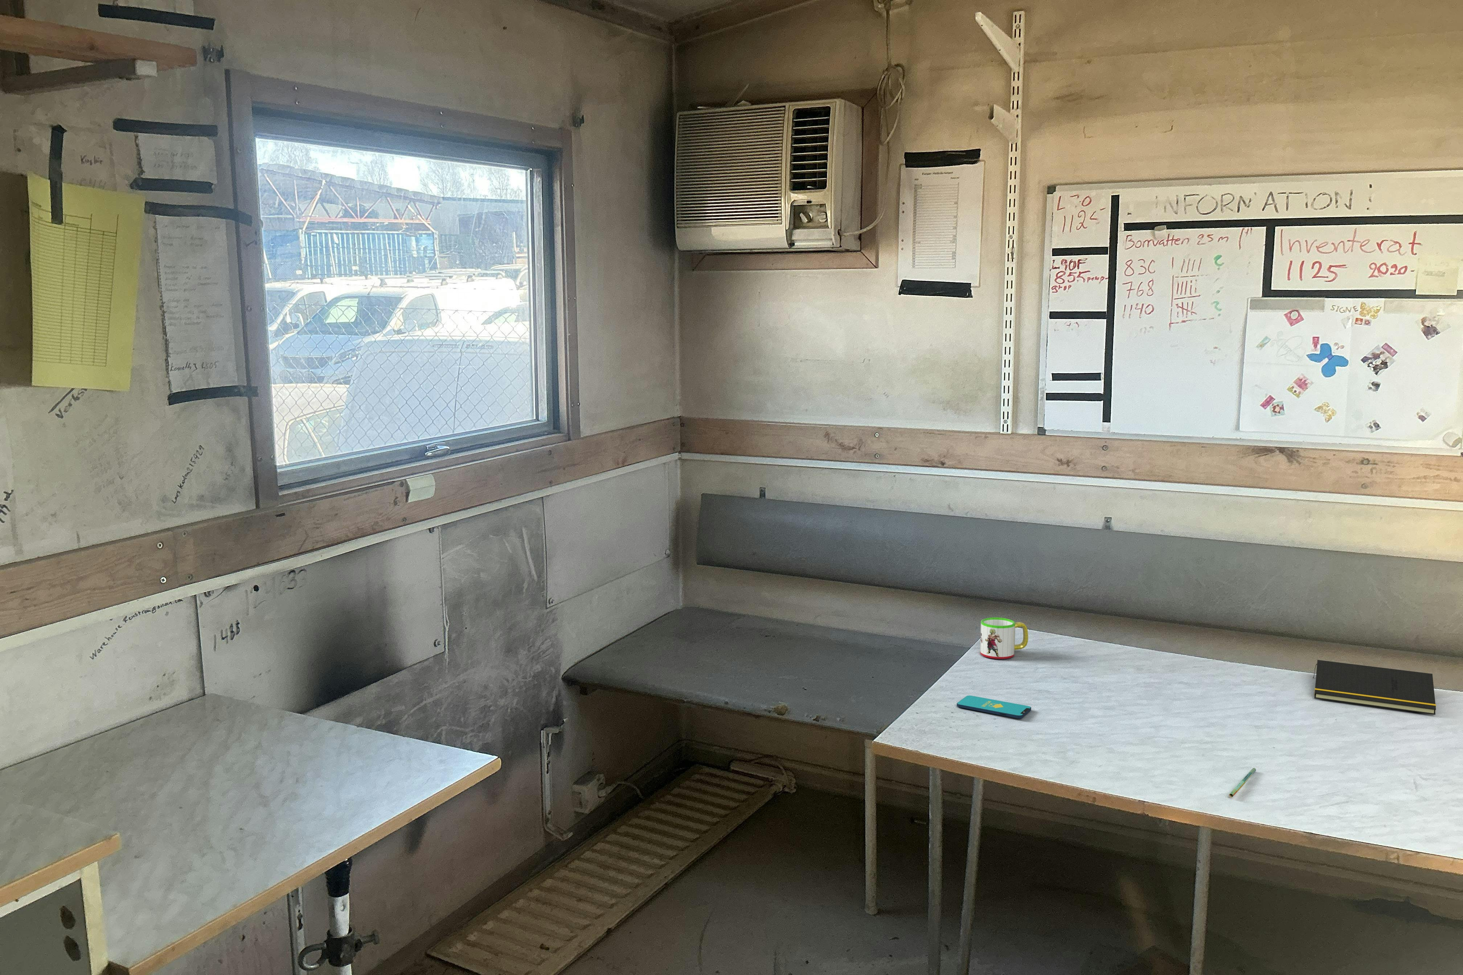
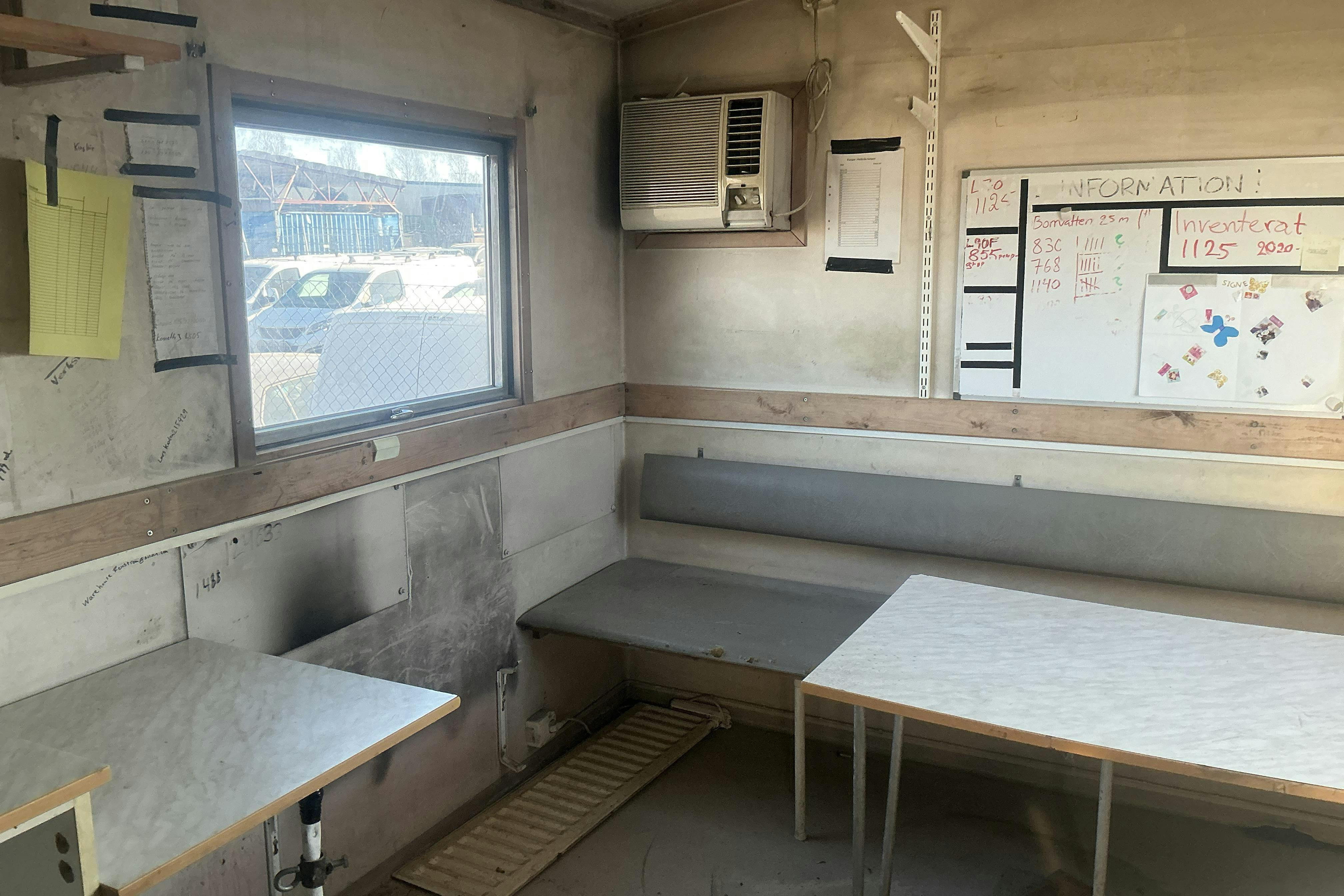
- mug [980,617,1029,659]
- smartphone [957,695,1032,719]
- pen [1229,767,1256,798]
- notepad [1313,659,1437,715]
